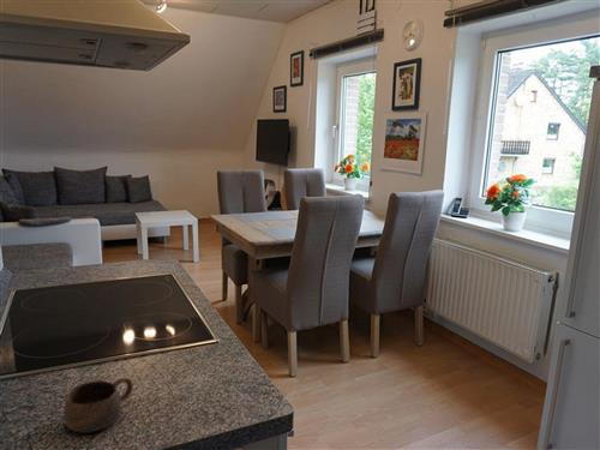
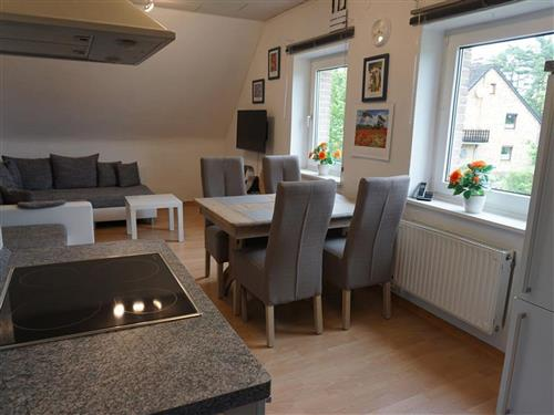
- cup [62,377,134,434]
